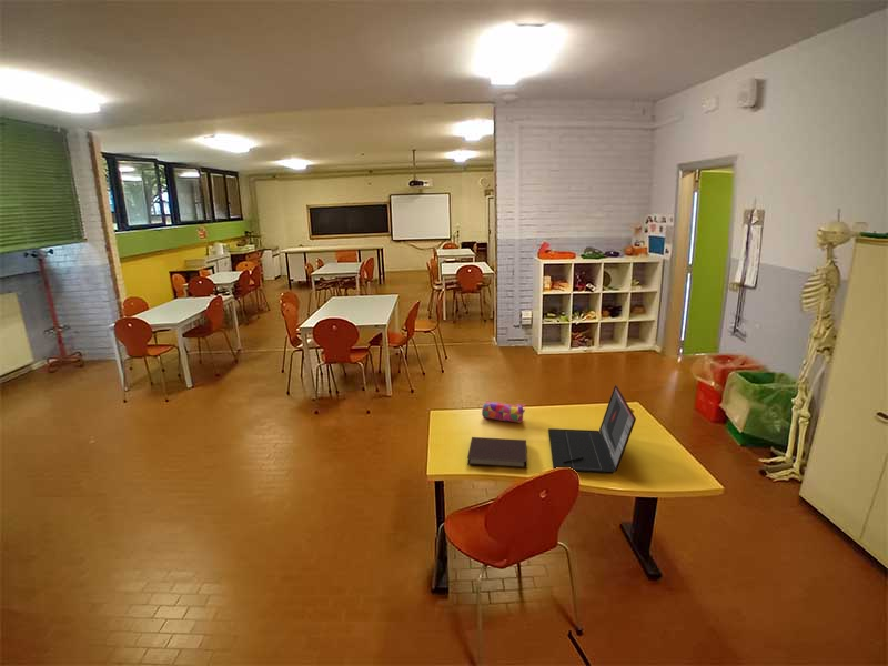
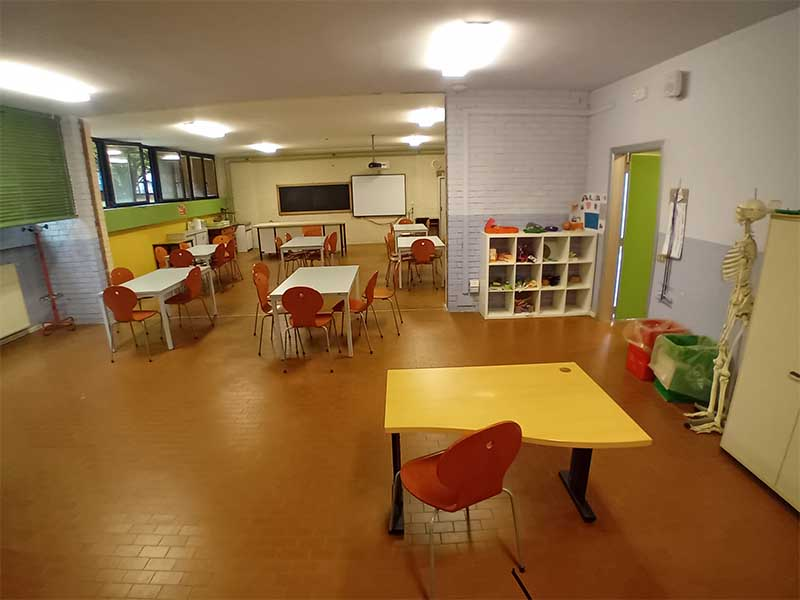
- pencil case [481,401,526,424]
- laptop [547,384,637,475]
- notebook [466,436,528,470]
